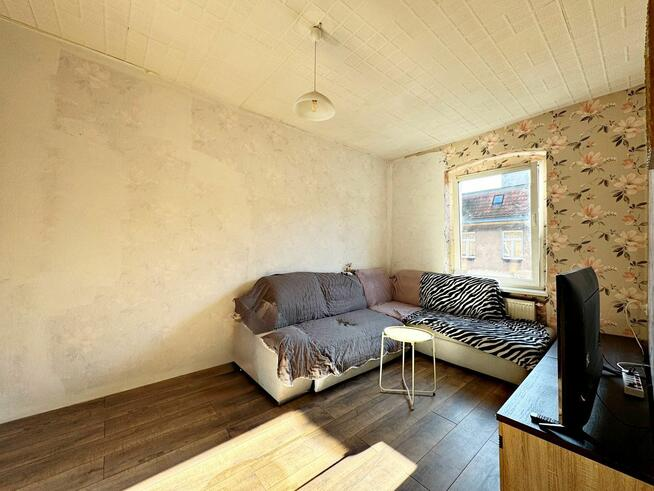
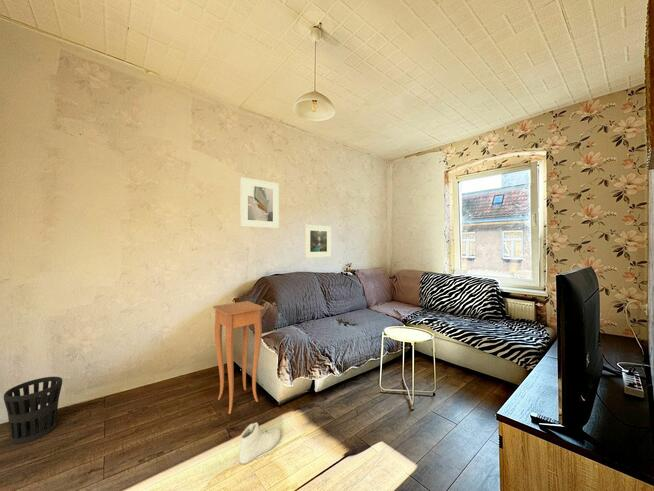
+ wastebasket [3,376,63,445]
+ side table [212,300,265,415]
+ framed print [304,224,332,259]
+ sneaker [238,422,281,465]
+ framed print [239,176,280,229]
